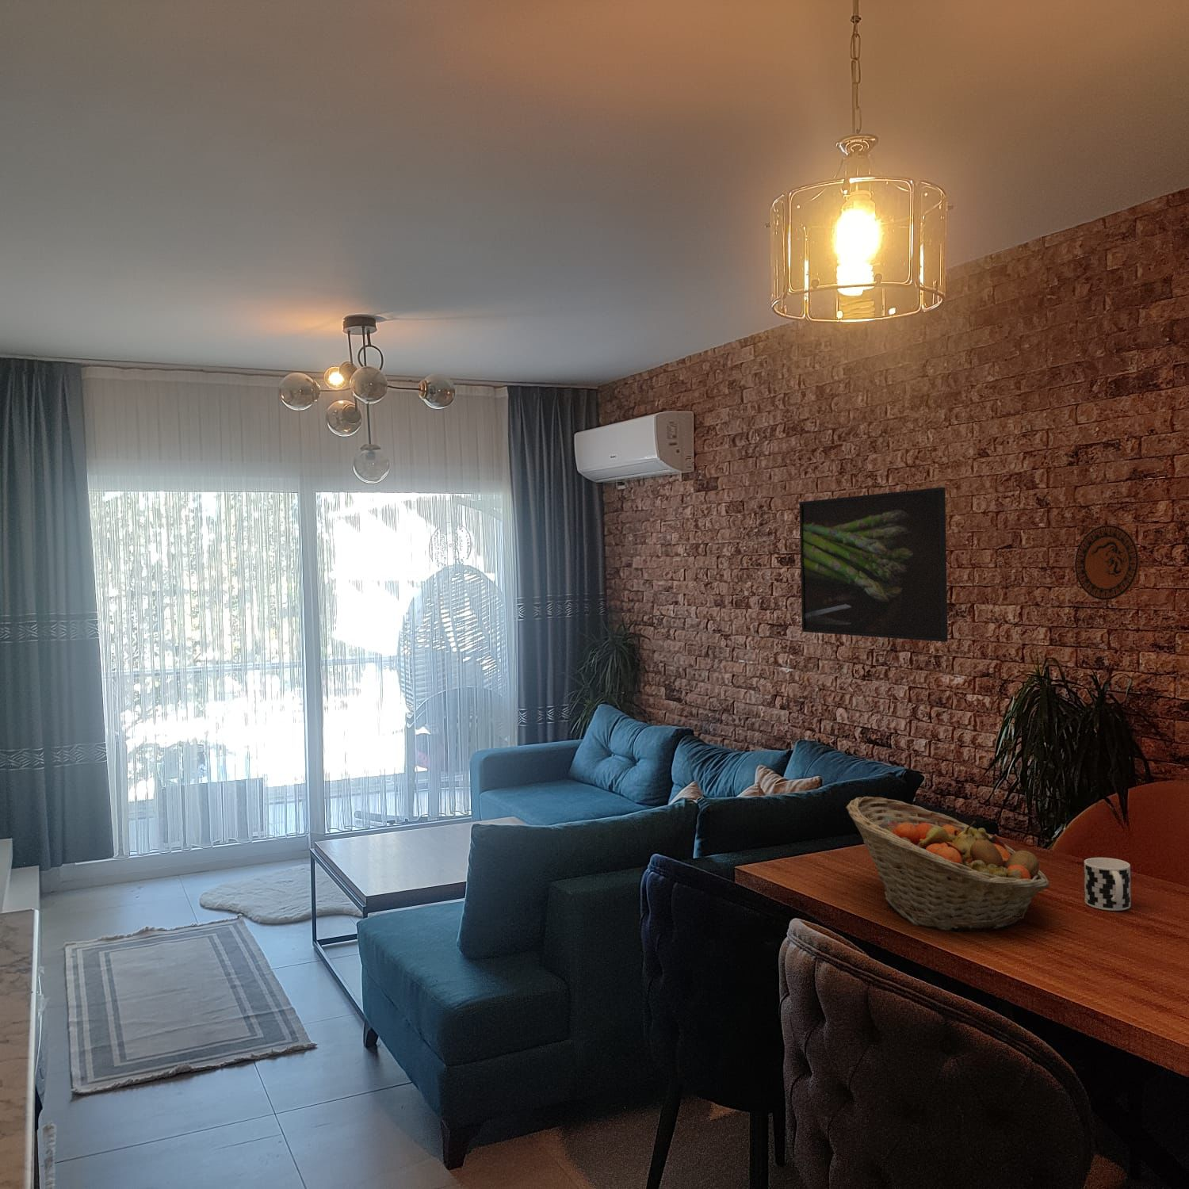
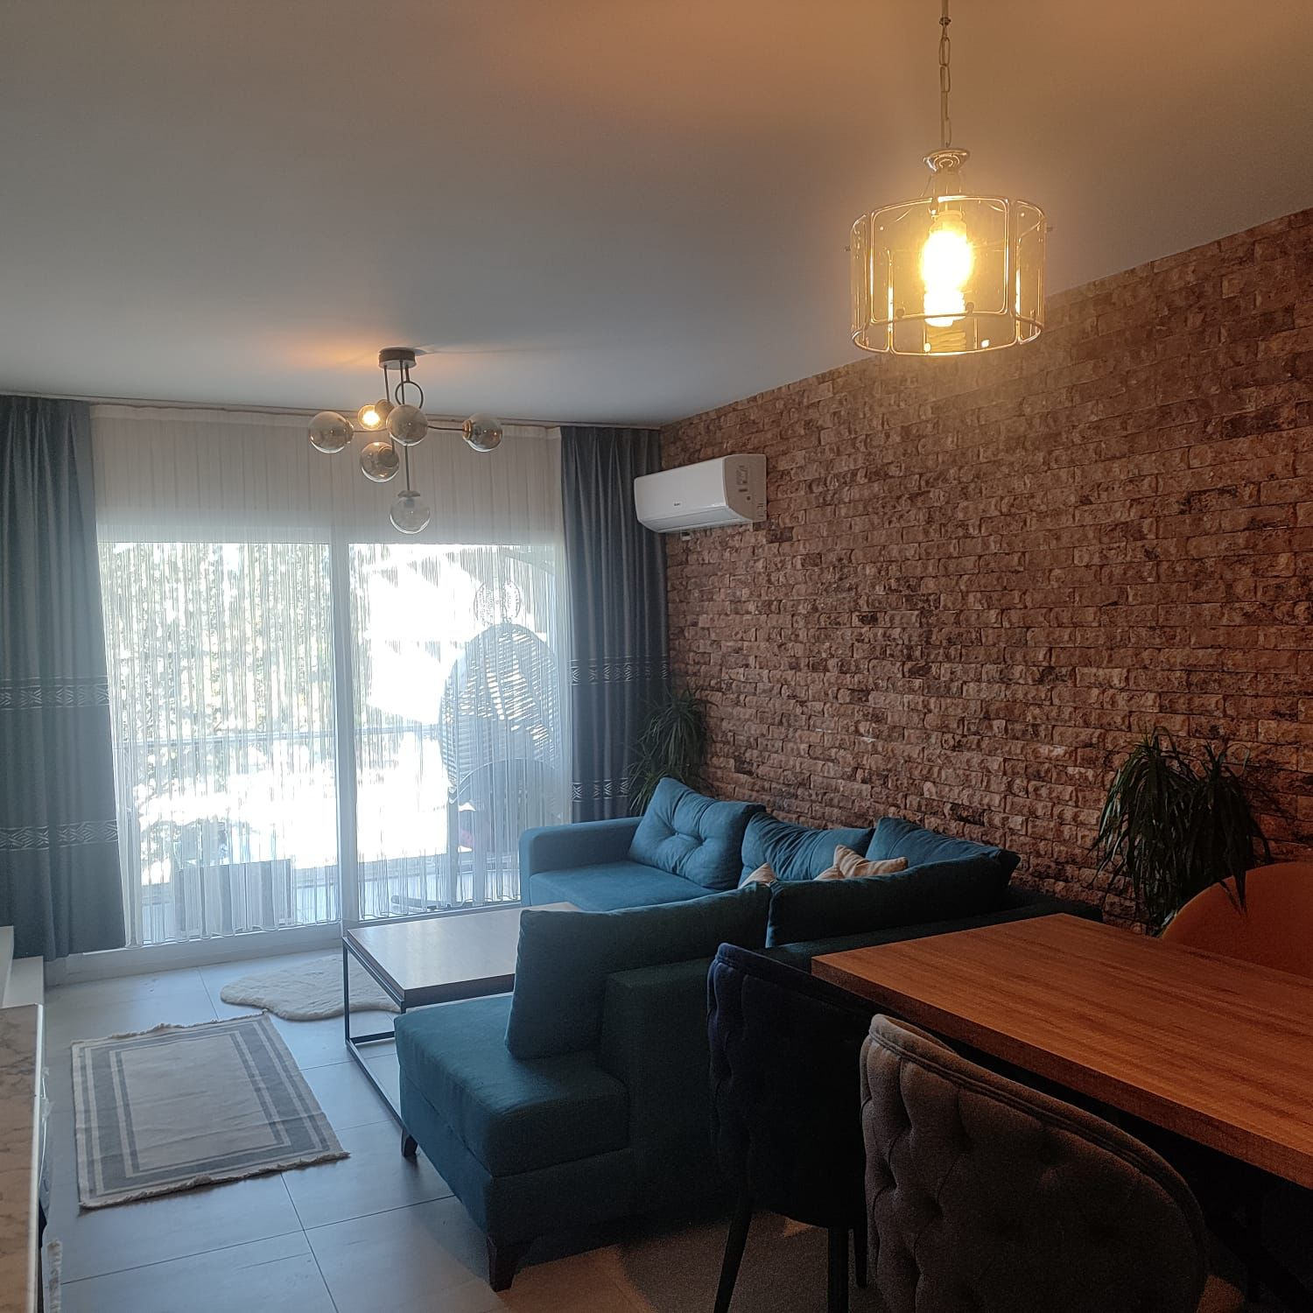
- decorative plate [1074,525,1140,601]
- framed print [799,487,948,642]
- cup [1083,857,1131,911]
- fruit basket [845,796,1051,933]
